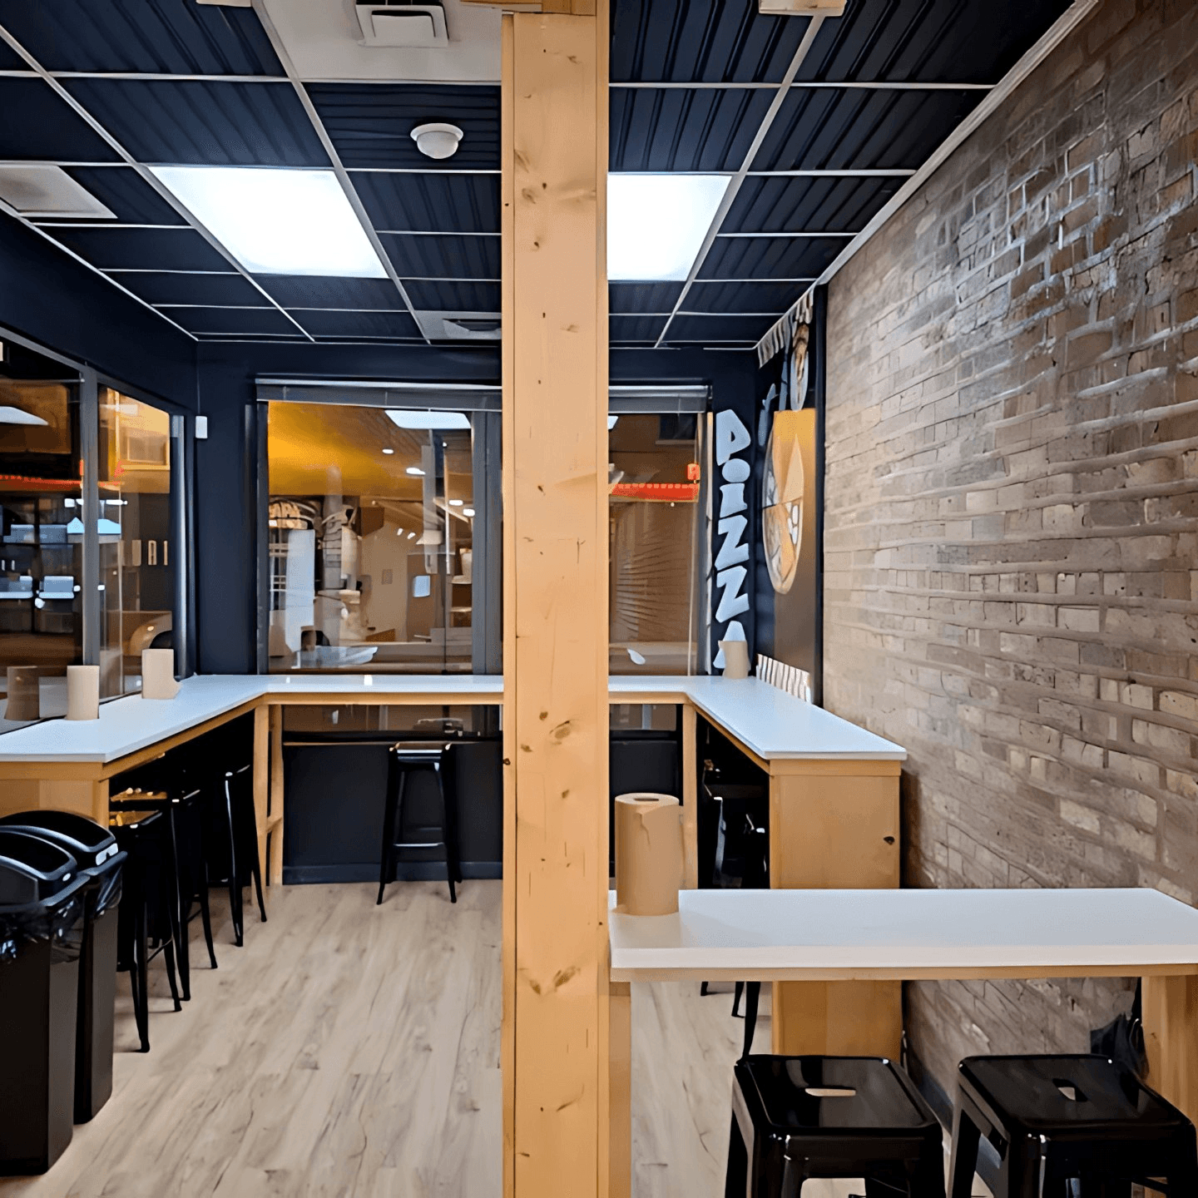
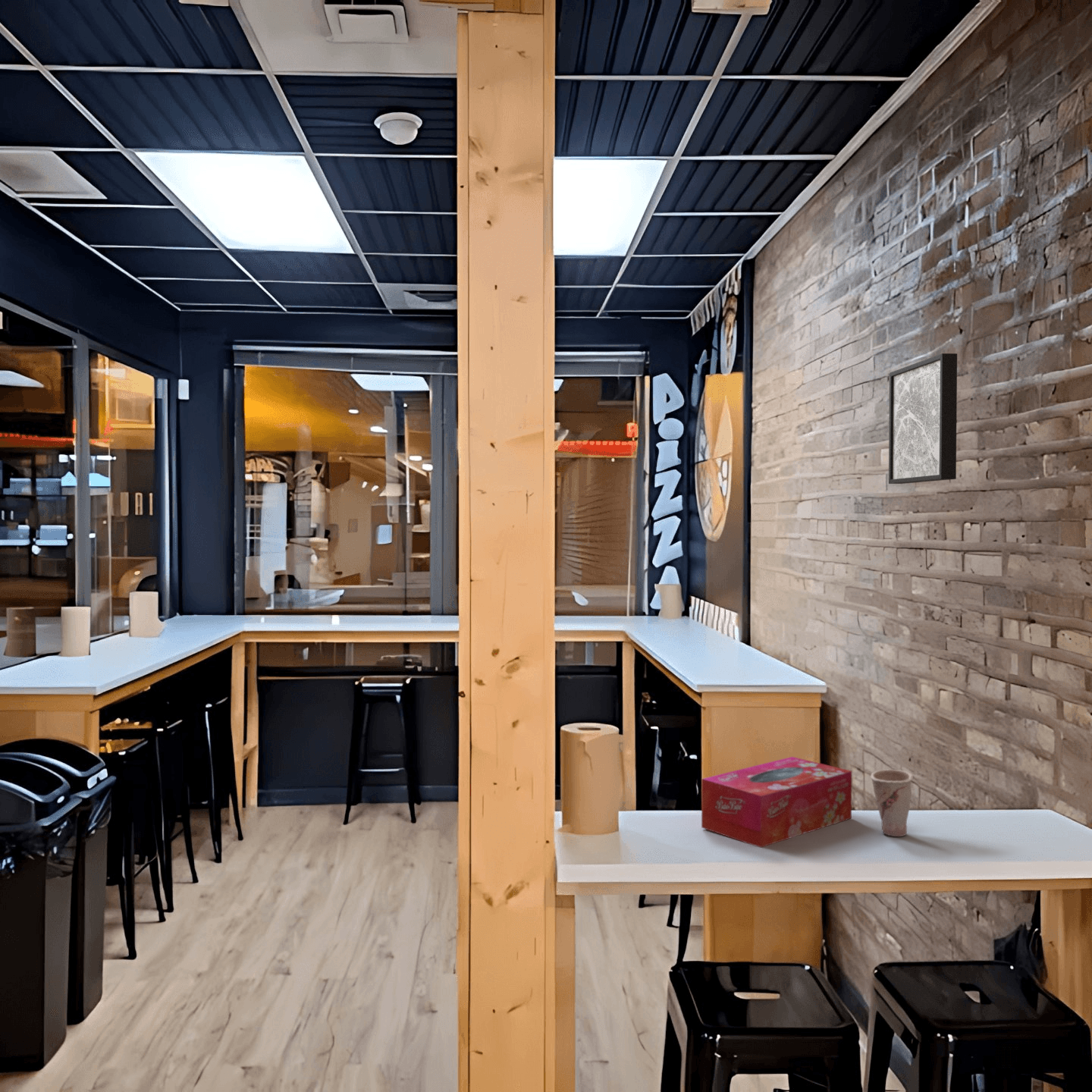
+ wall art [888,353,958,485]
+ cup [870,768,914,837]
+ tissue box [701,756,852,848]
